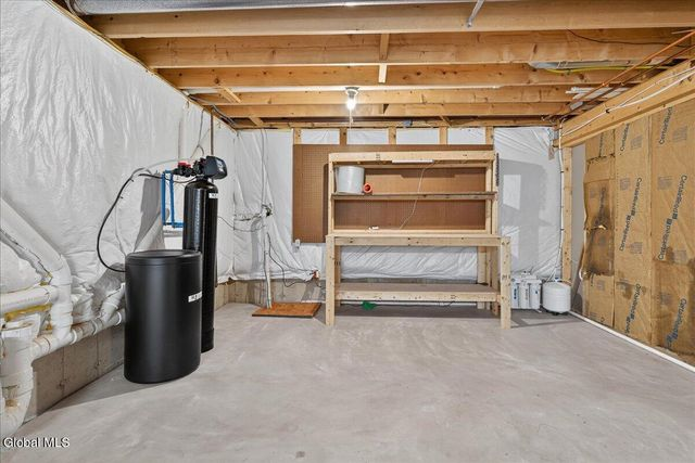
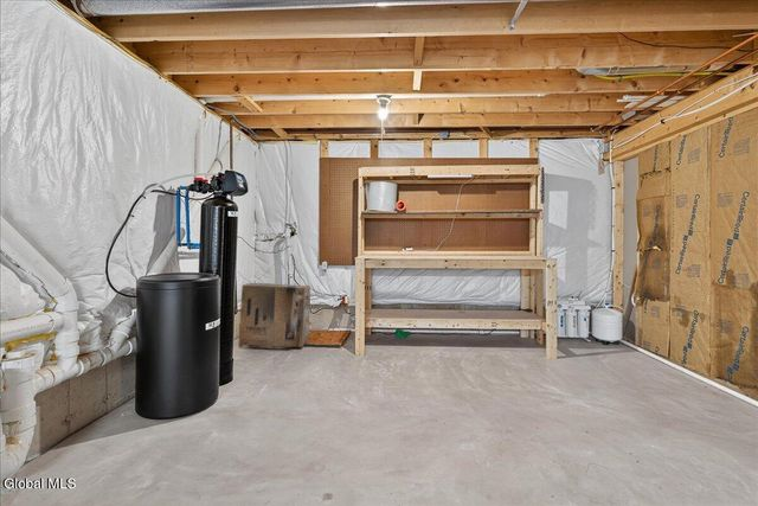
+ cardboard box [238,282,311,351]
